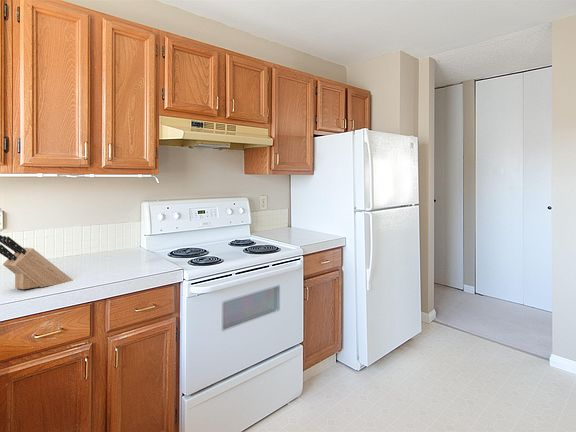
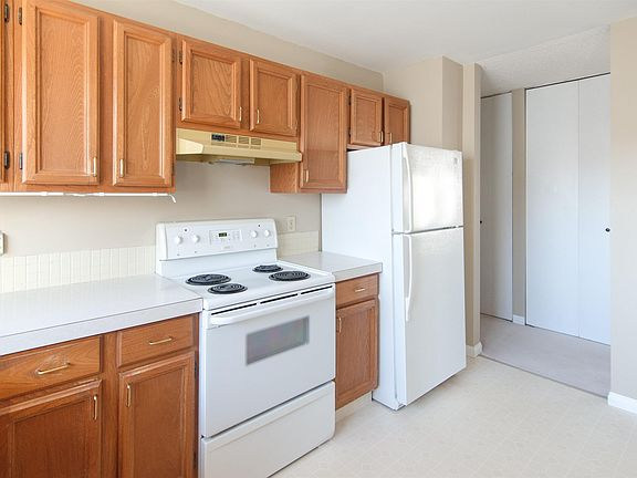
- knife block [0,234,74,290]
